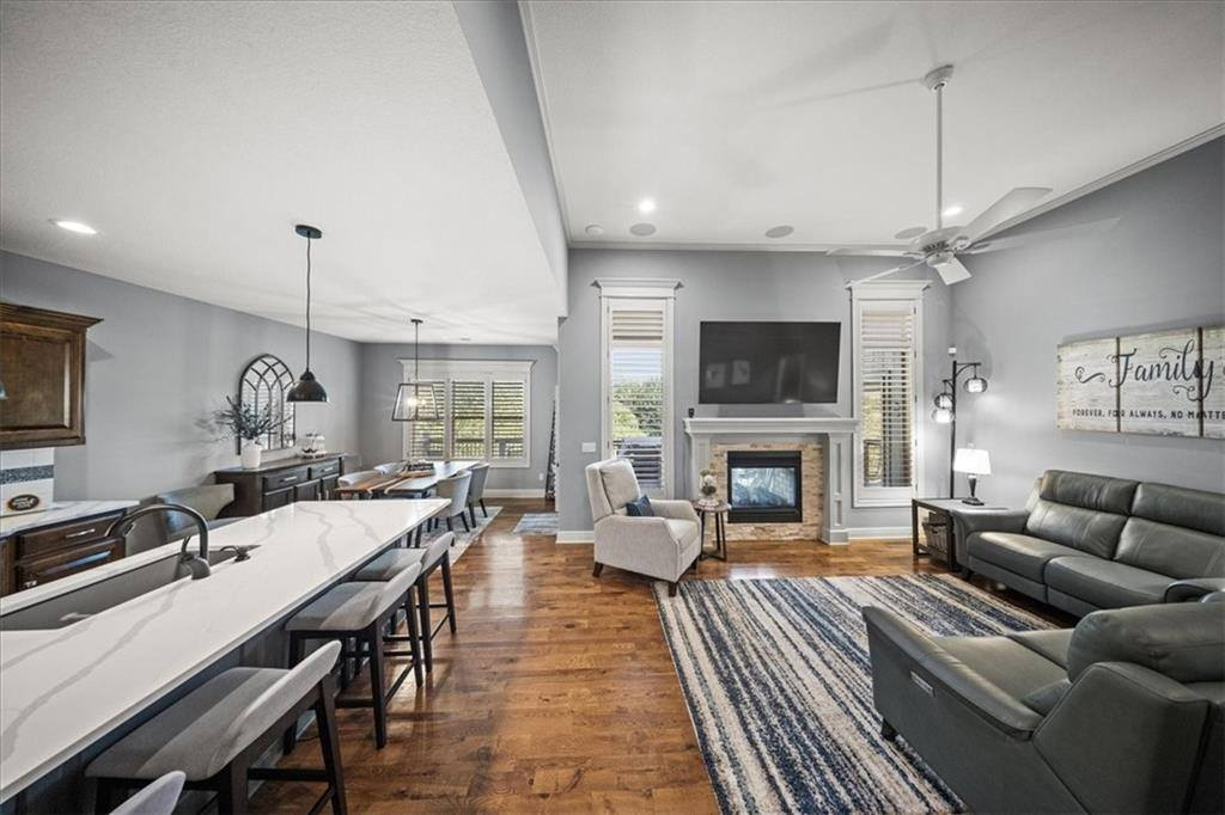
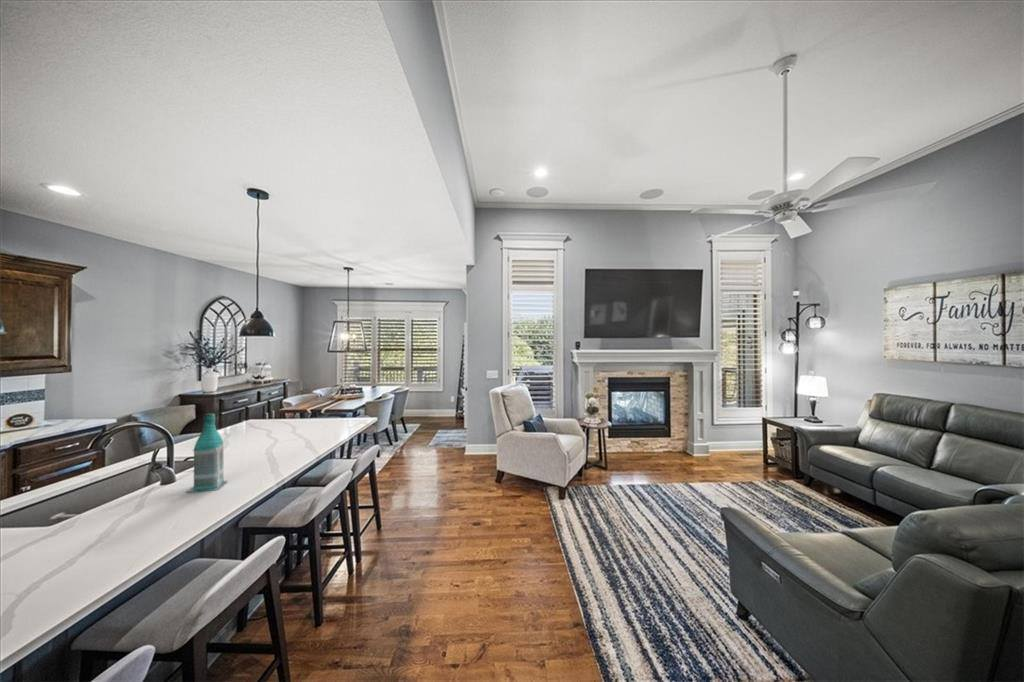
+ bottle [185,413,228,493]
